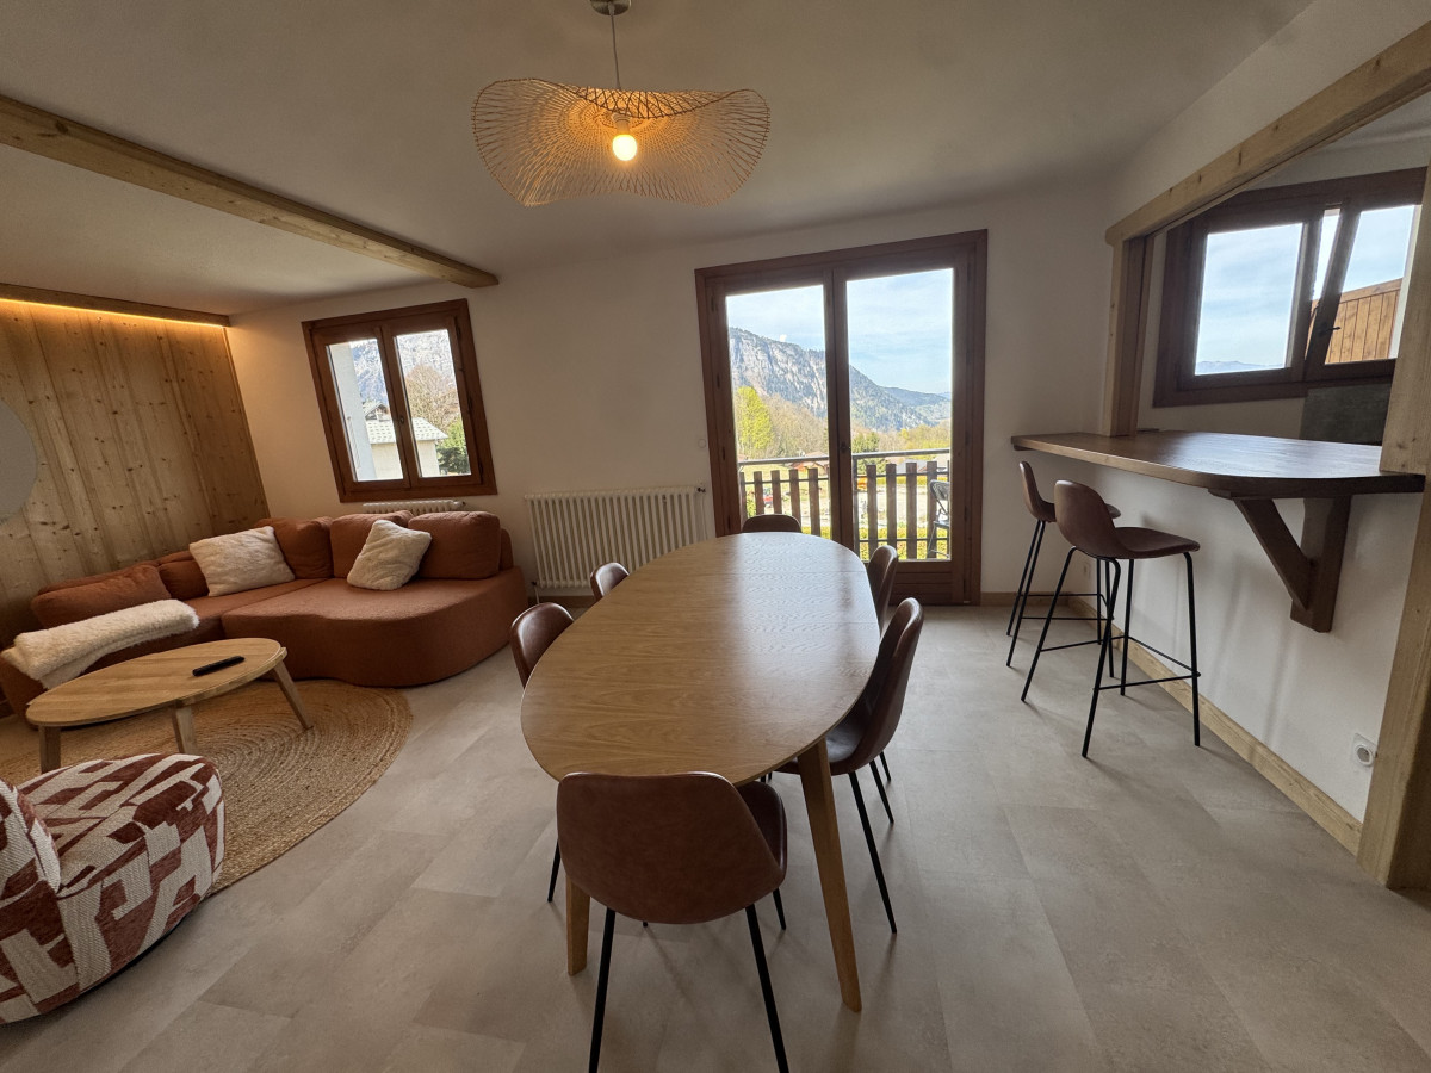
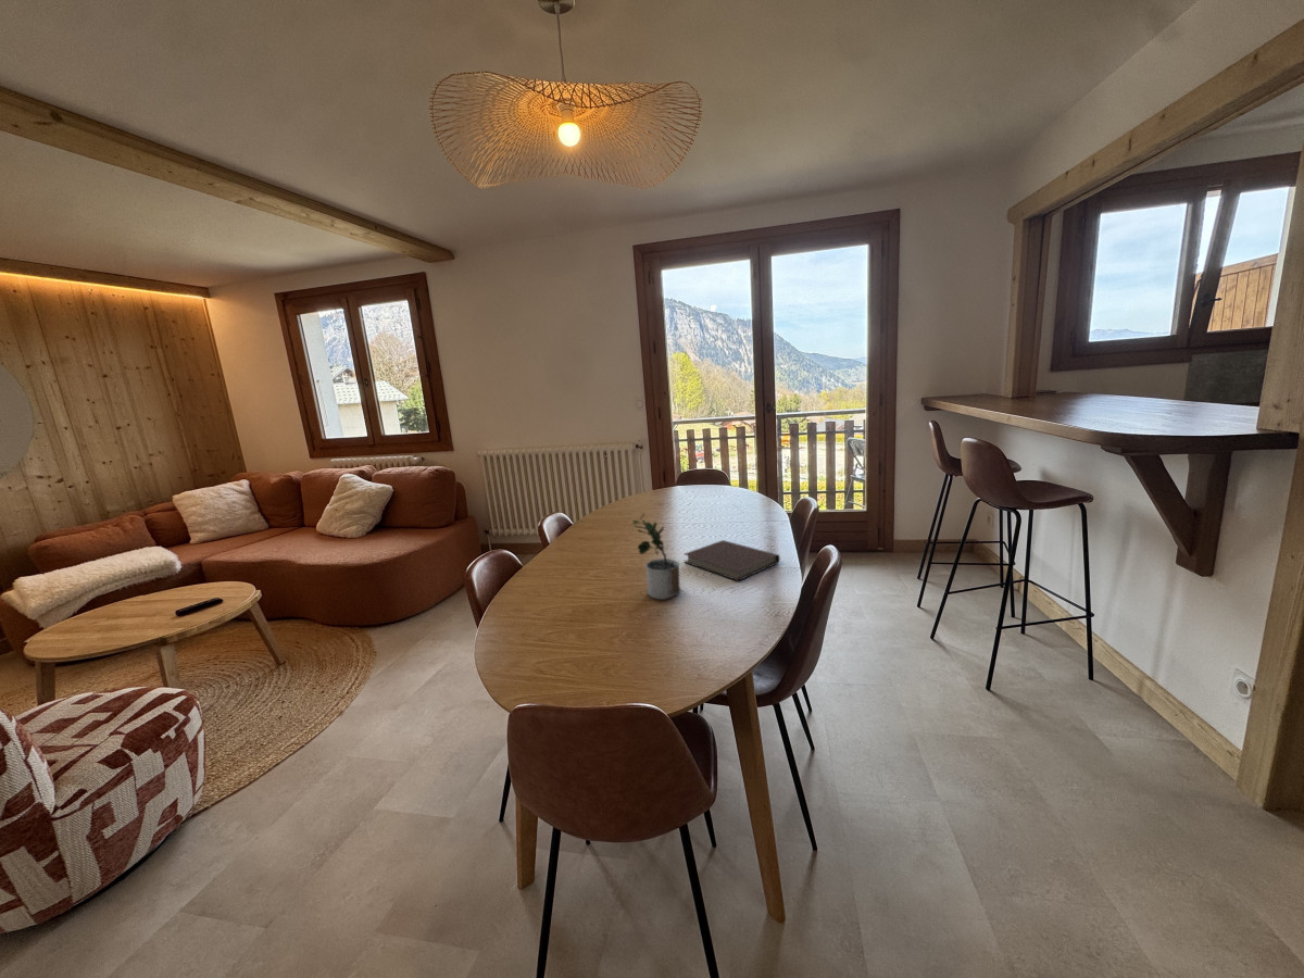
+ potted plant [631,513,681,600]
+ notebook [682,539,781,582]
